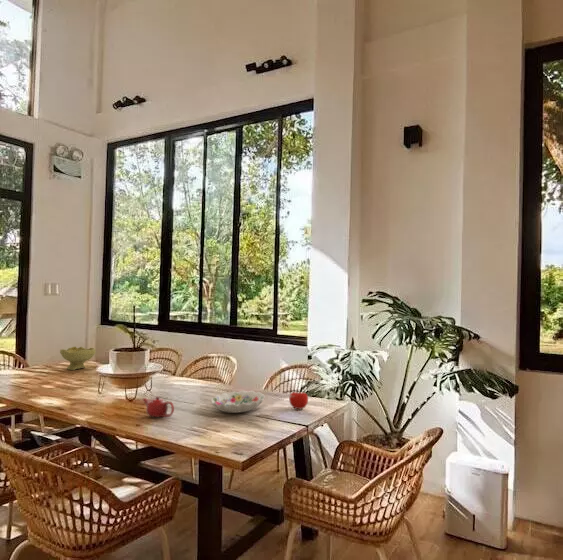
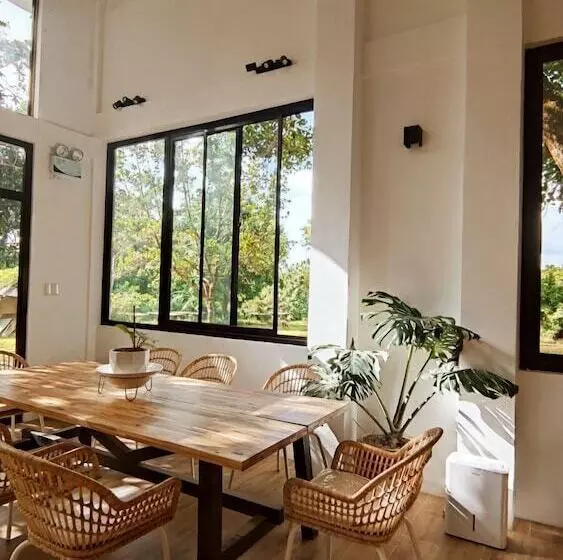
- teapot [142,395,175,418]
- bowl [59,346,96,371]
- fruit [288,389,309,410]
- decorative bowl [210,390,266,414]
